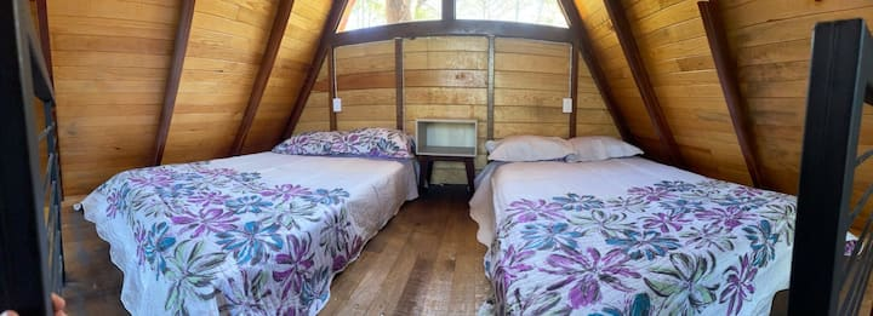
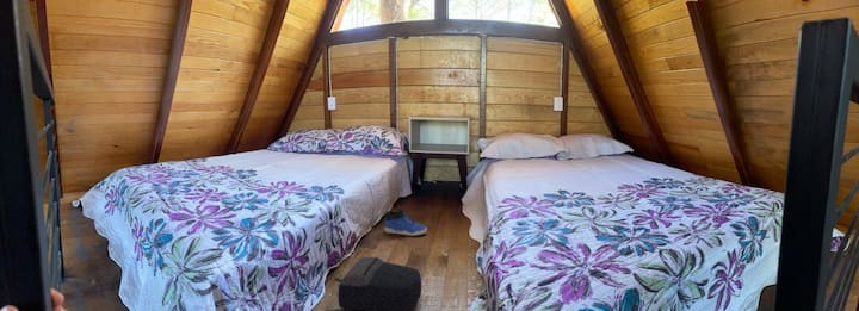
+ backpack [326,256,422,311]
+ sneaker [384,207,428,237]
